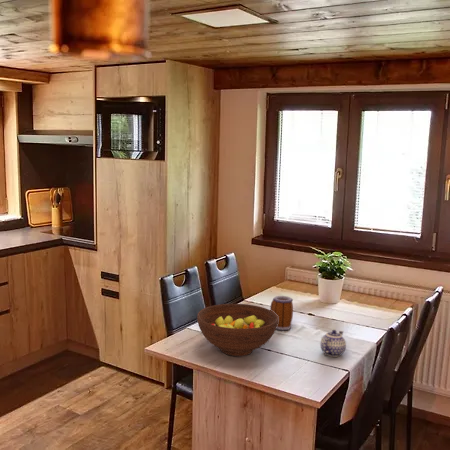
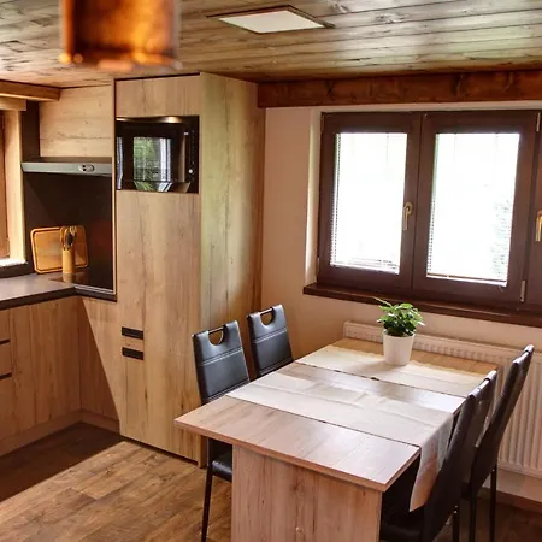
- mug [269,295,294,331]
- fruit bowl [196,303,278,357]
- teapot [320,329,347,358]
